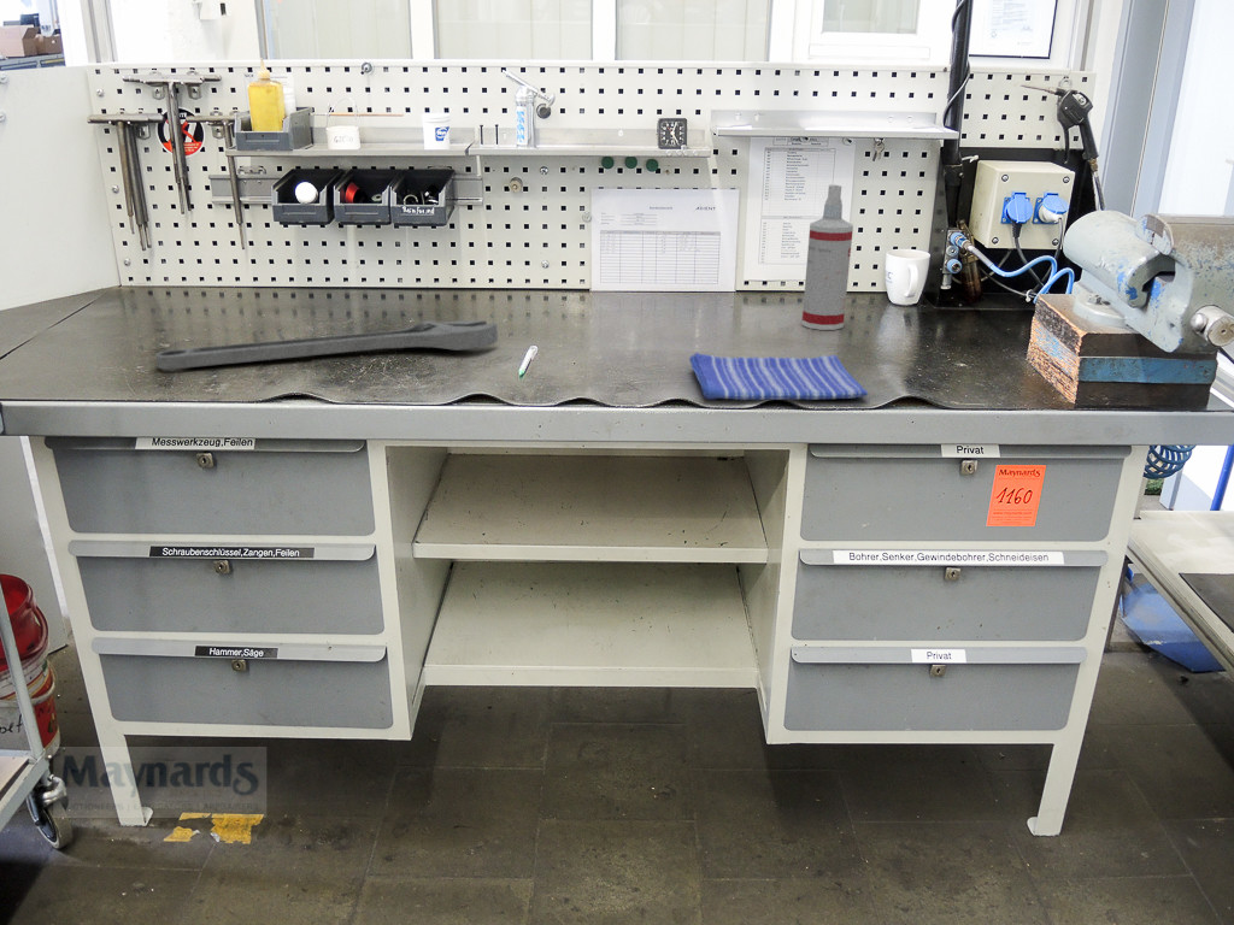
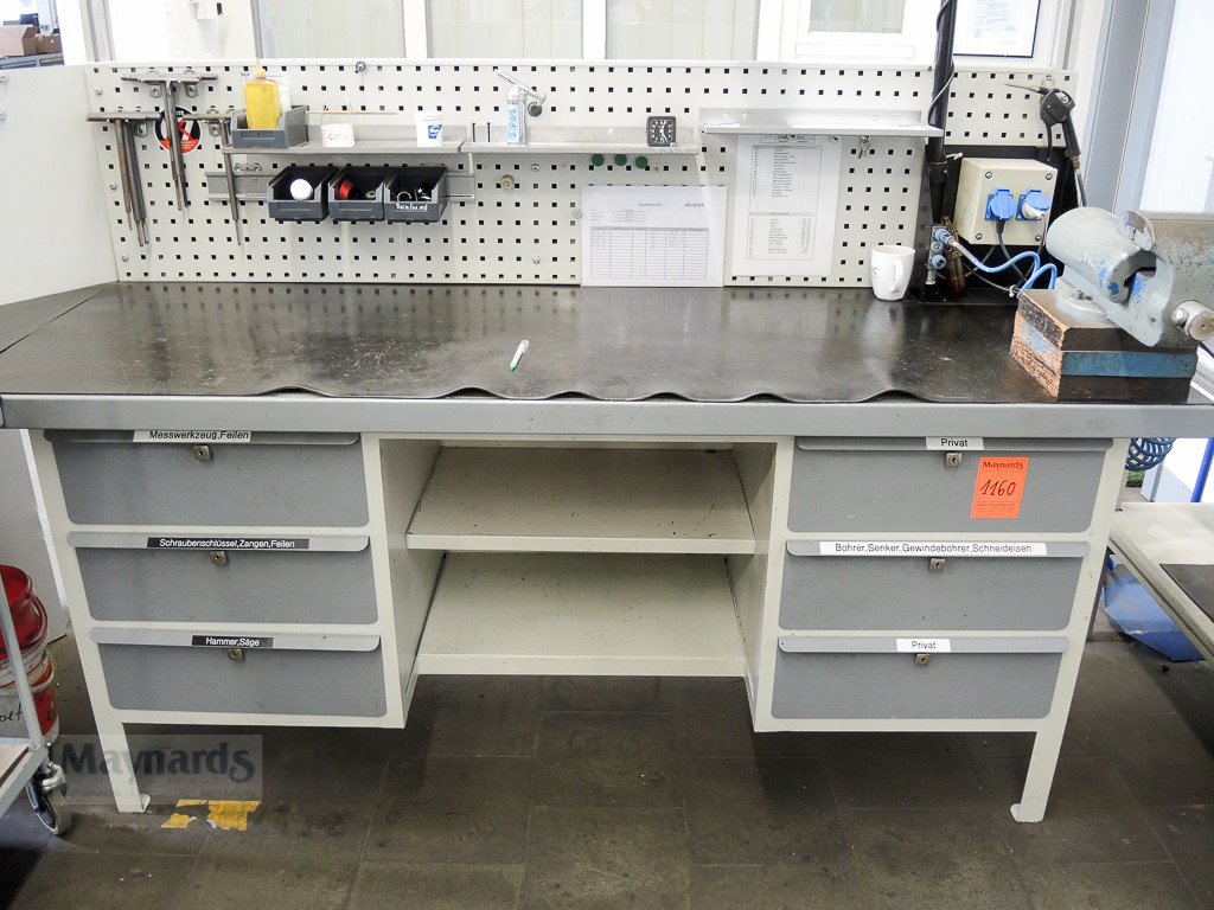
- spray bottle [800,183,854,331]
- dish towel [688,352,869,401]
- adjustable wrench [154,319,499,371]
